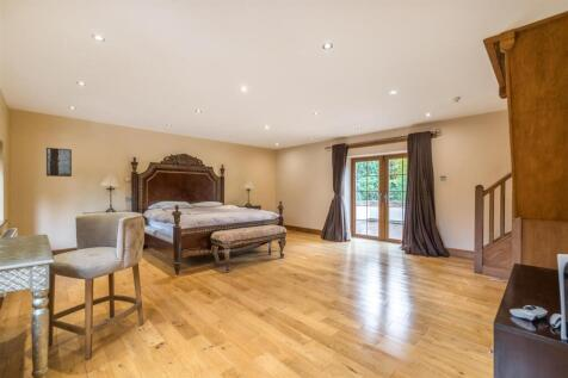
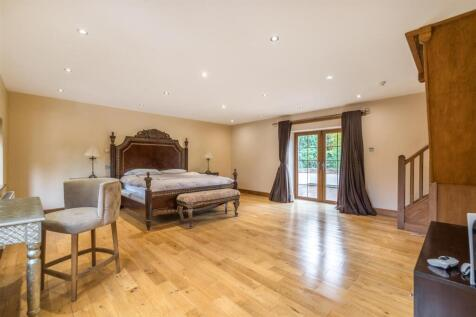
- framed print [45,147,73,178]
